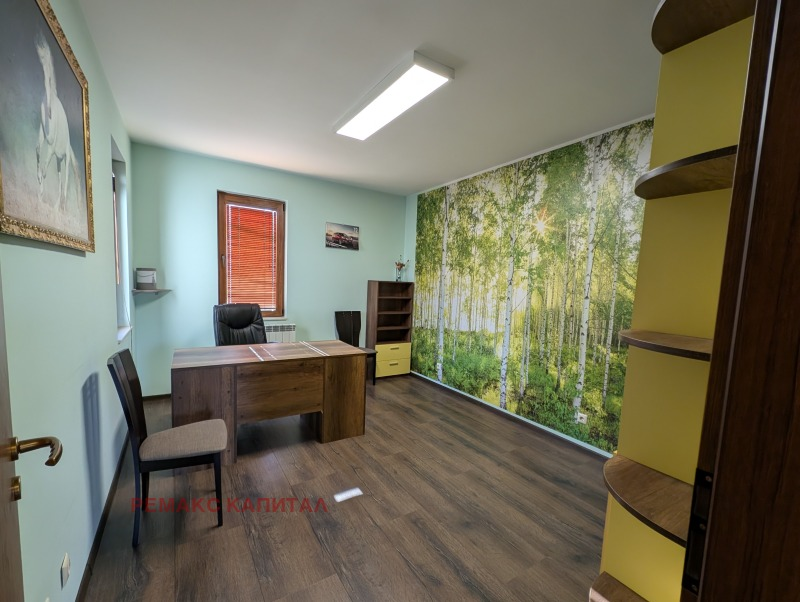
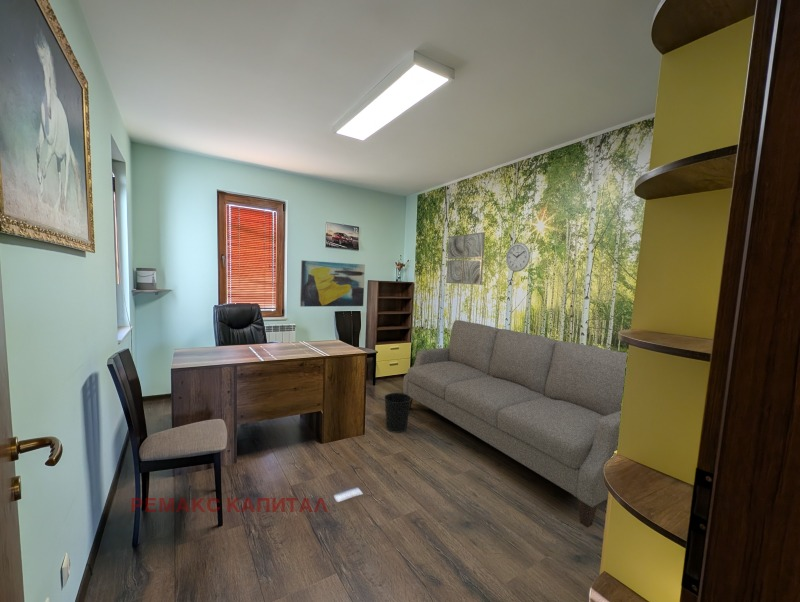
+ wastebasket [383,392,411,434]
+ wall art [299,259,366,308]
+ wall art [445,231,486,286]
+ wall clock [505,242,531,273]
+ sofa [402,319,628,529]
